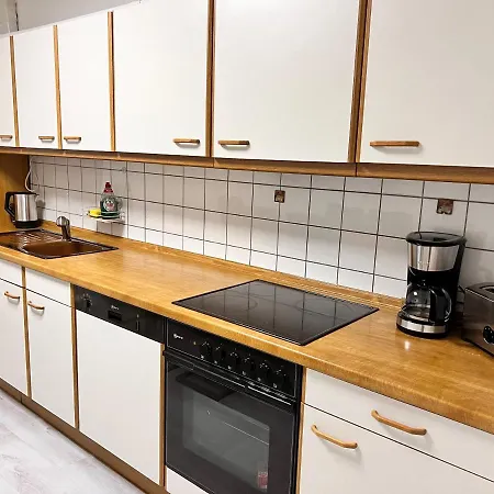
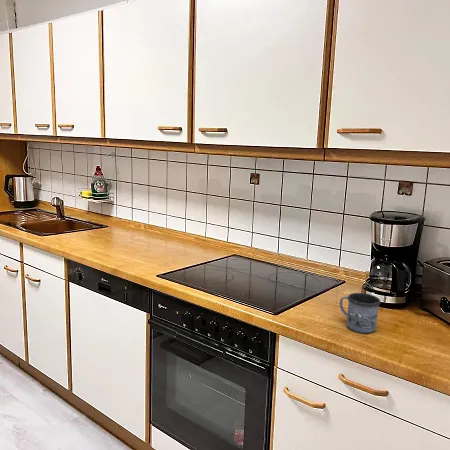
+ mug [338,292,382,334]
